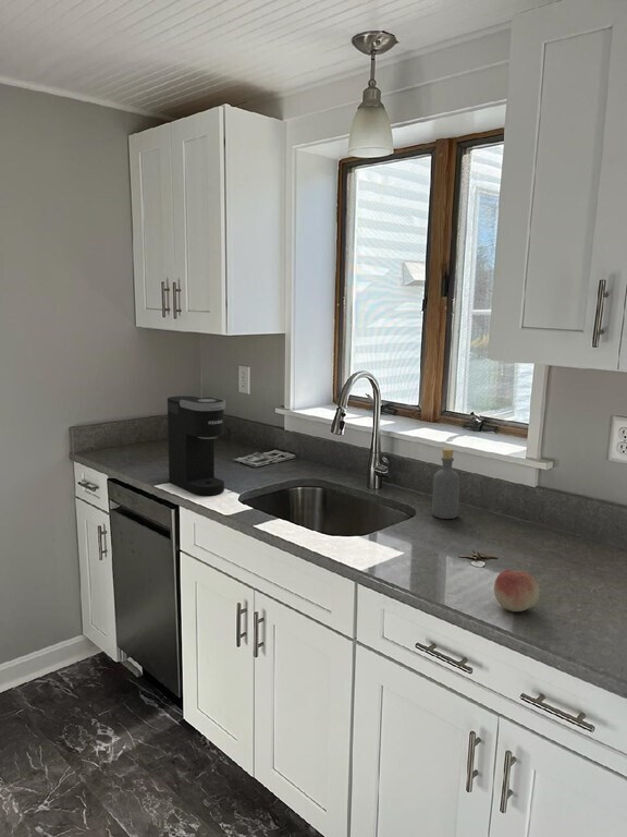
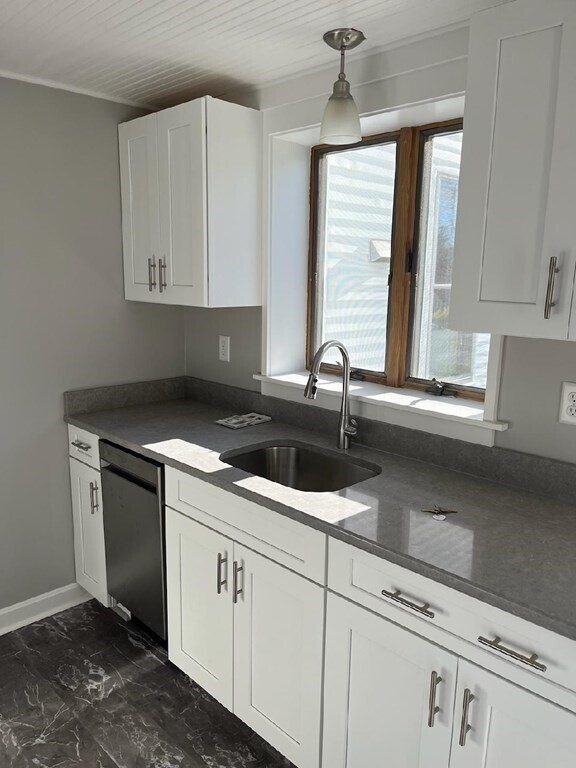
- bottle [431,447,460,520]
- fruit [493,569,540,612]
- coffee maker [167,395,226,496]
